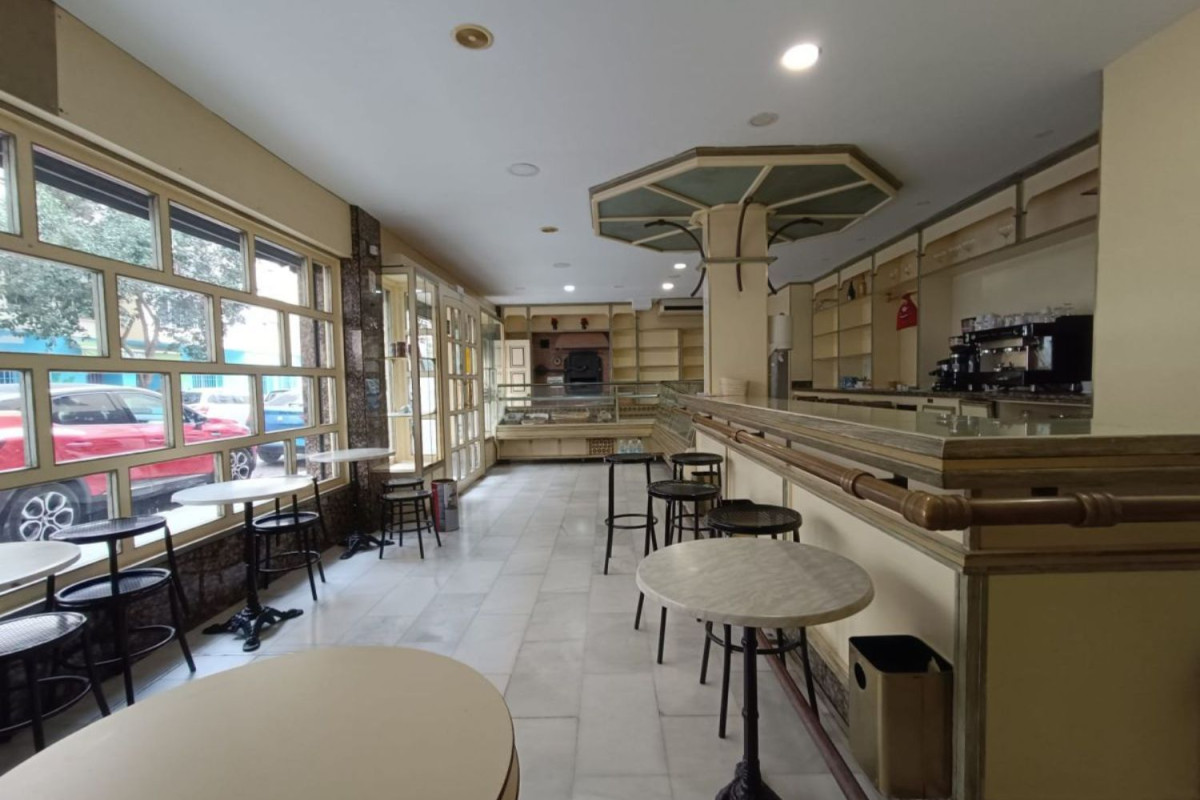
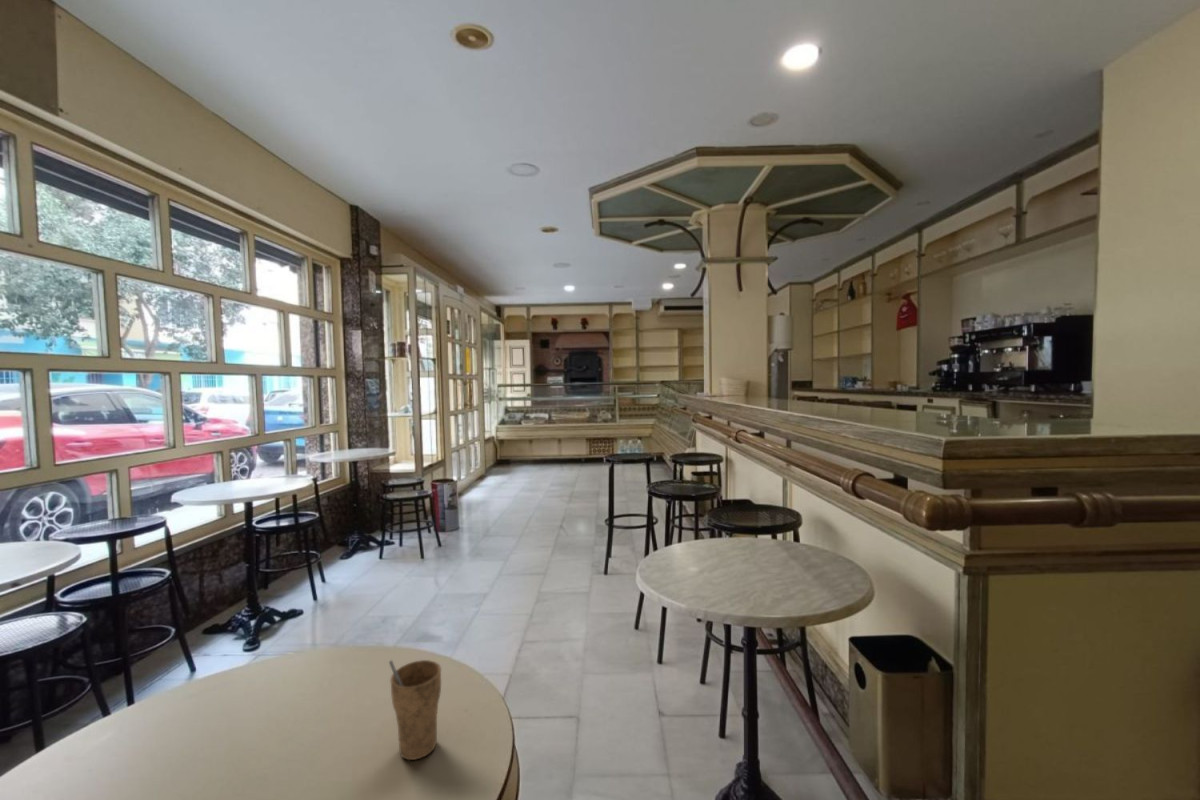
+ cup [388,659,442,761]
